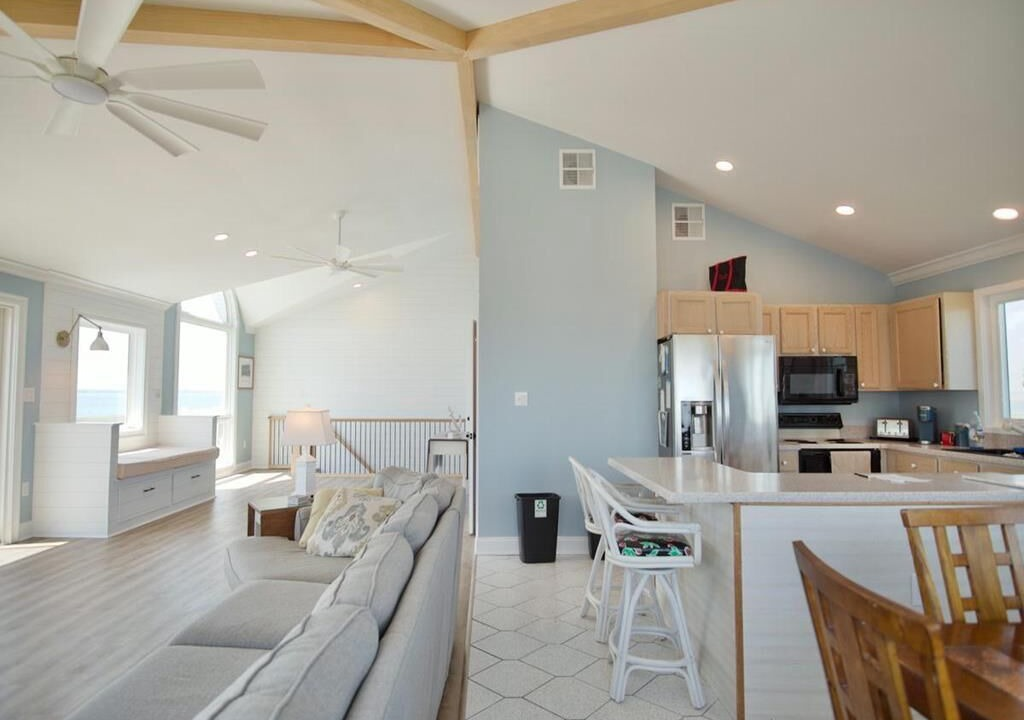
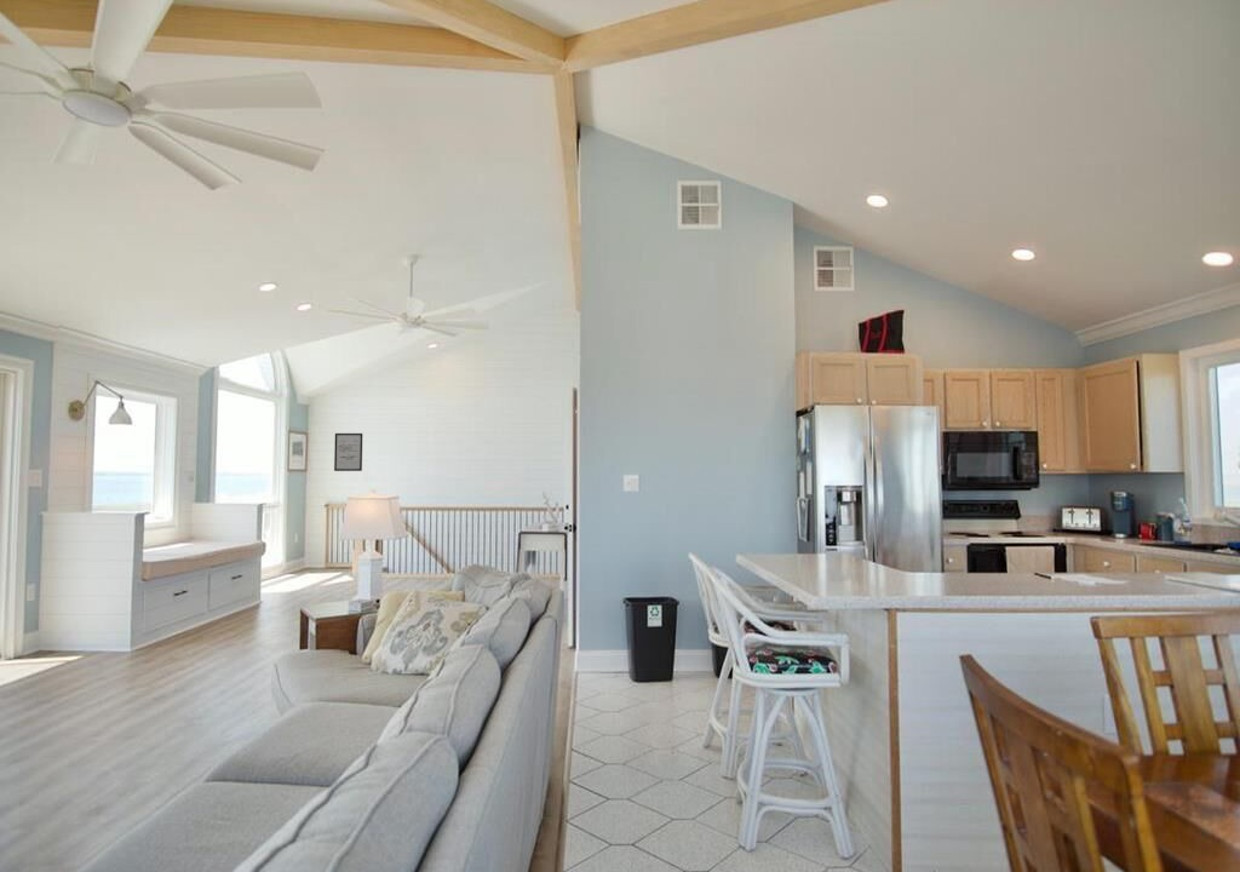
+ wall art [333,432,363,472]
